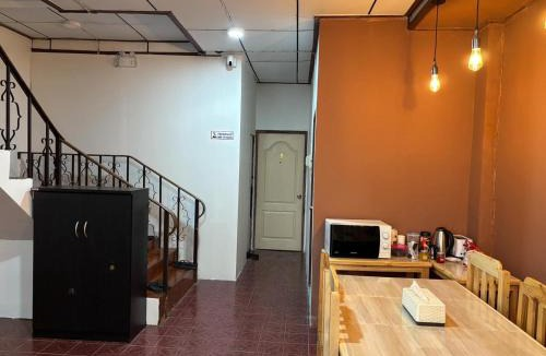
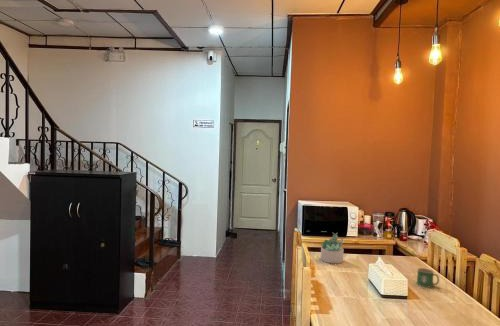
+ succulent plant [320,231,345,264]
+ mug [416,267,440,288]
